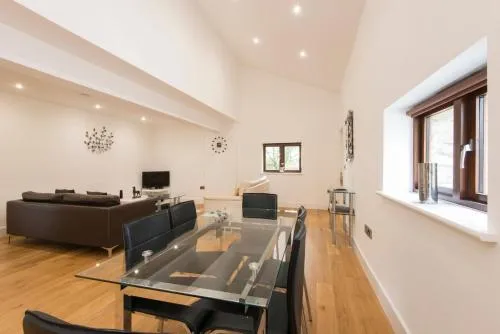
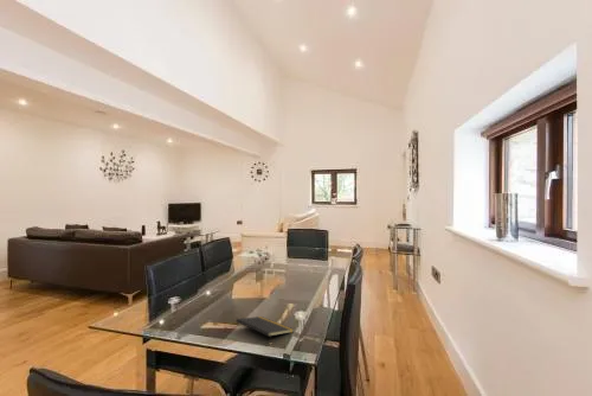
+ notepad [236,315,295,341]
